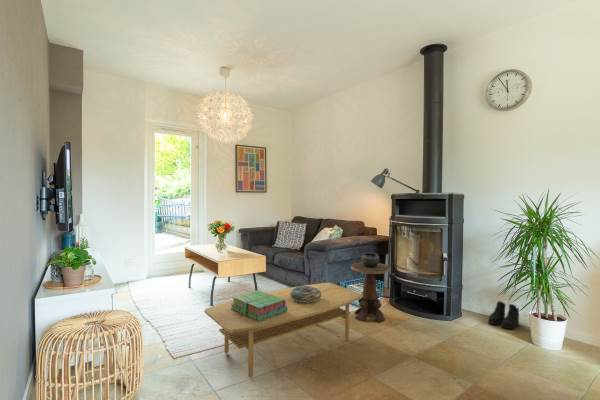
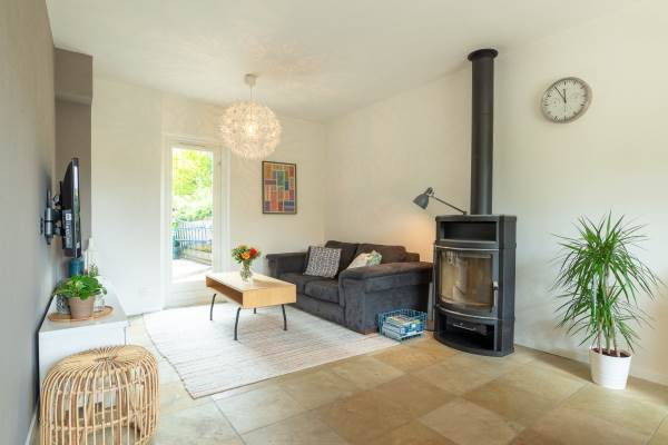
- coffee table [203,282,363,379]
- boots [487,300,520,330]
- decorative bowl [290,285,321,303]
- side table [350,252,391,323]
- stack of books [231,289,287,322]
